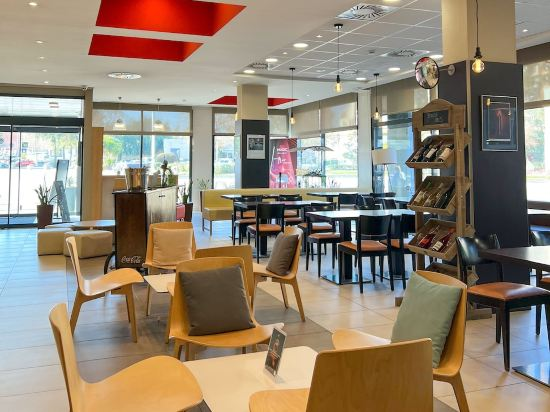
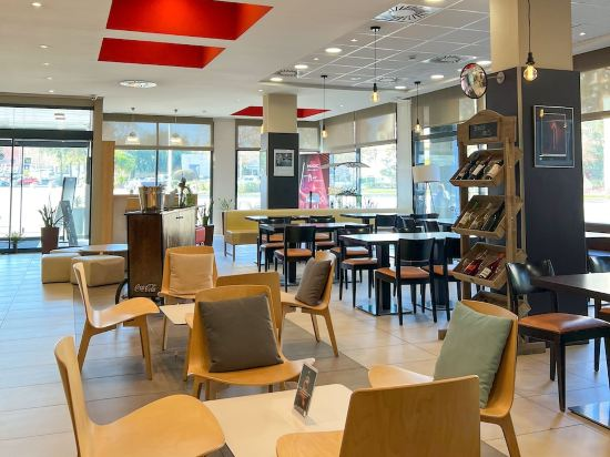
+ potted plant [2,231,27,254]
